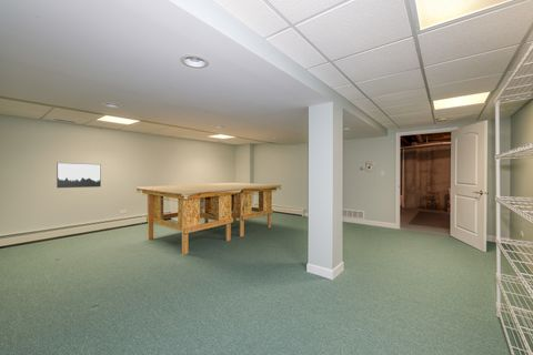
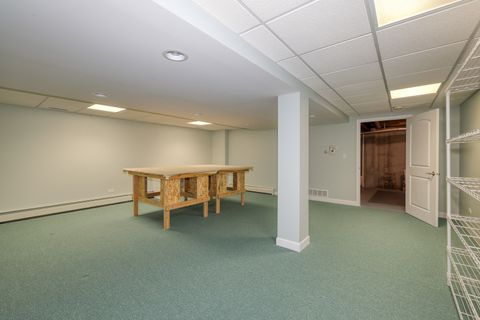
- wall art [56,162,102,189]
